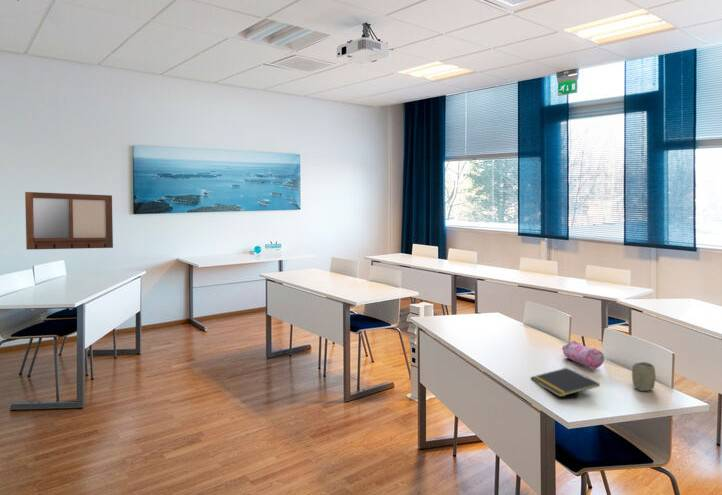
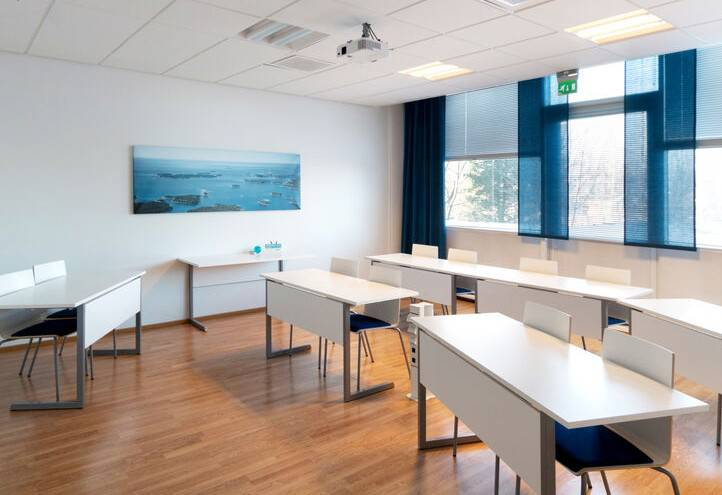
- notepad [530,367,601,398]
- pencil case [561,340,605,370]
- writing board [24,191,114,251]
- cup [631,361,657,392]
